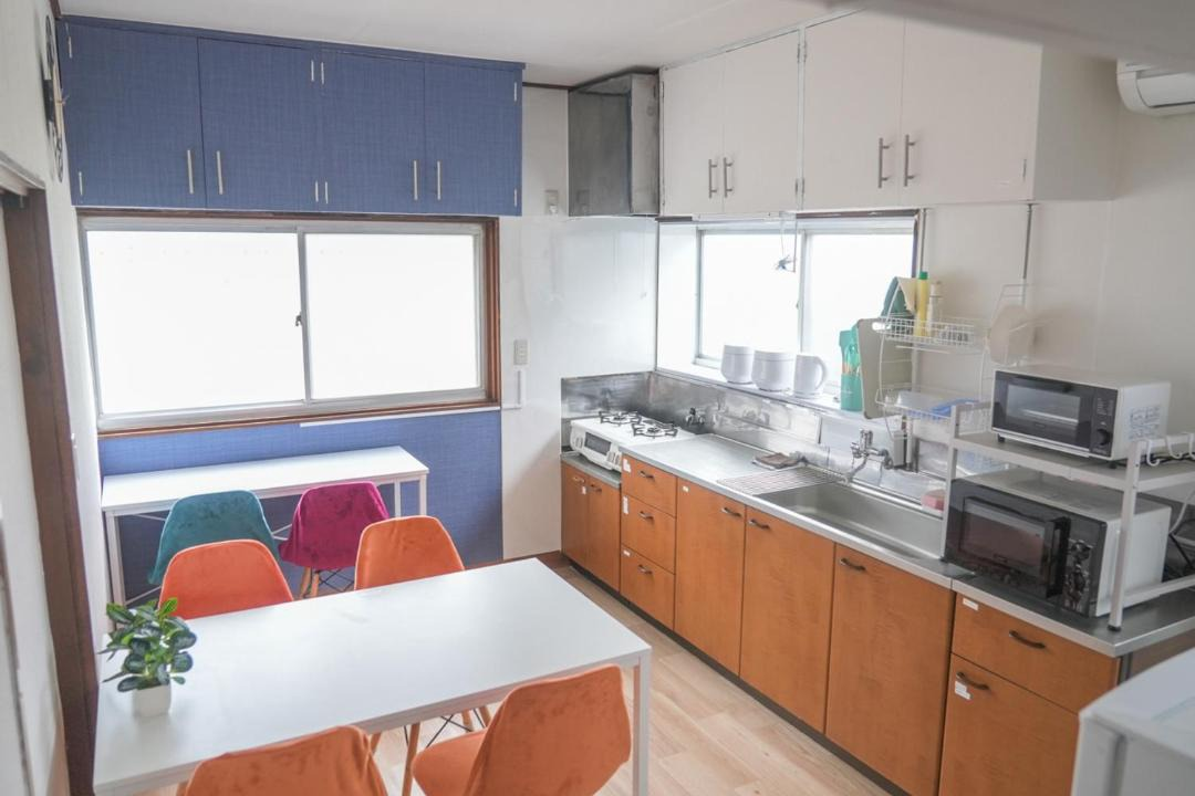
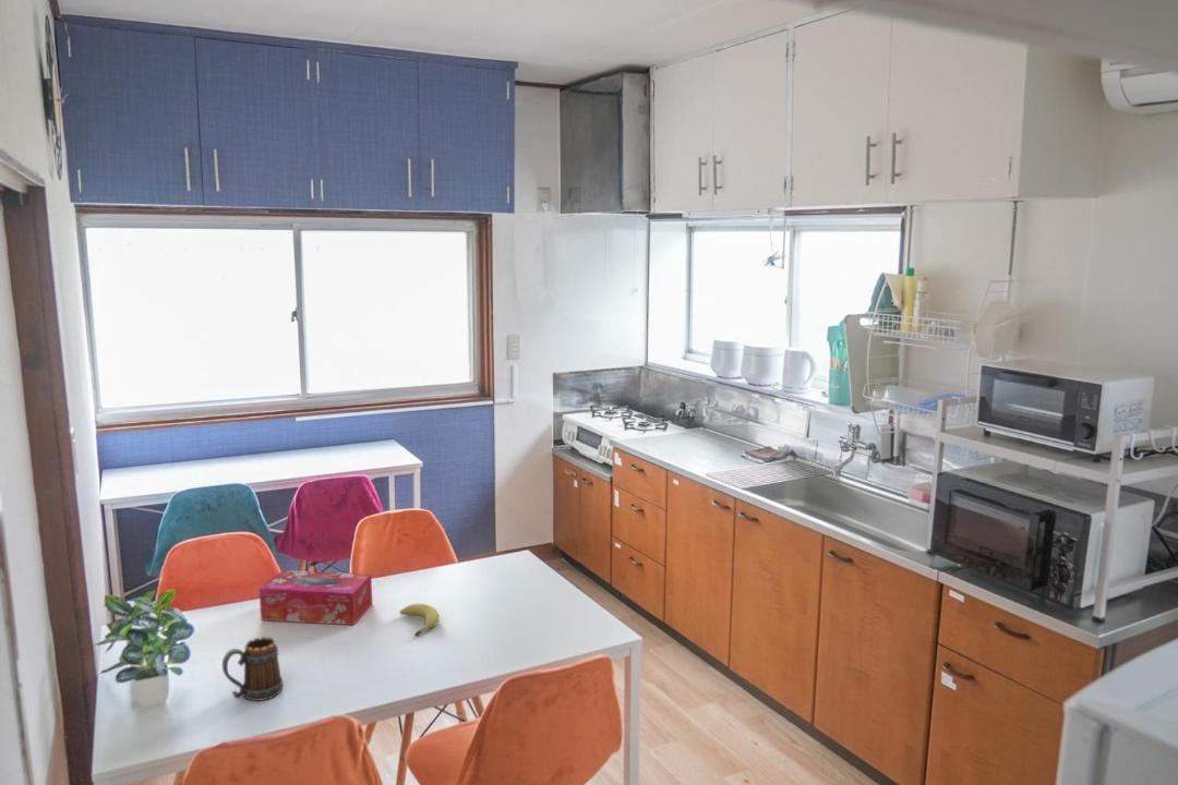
+ tissue box [259,569,373,626]
+ fruit [399,603,441,638]
+ mug [221,636,285,702]
